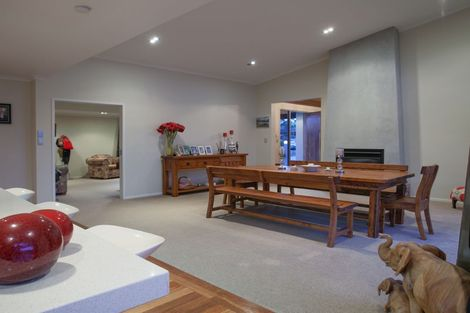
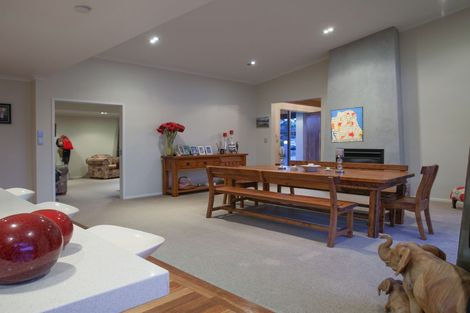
+ wall art [330,106,364,144]
